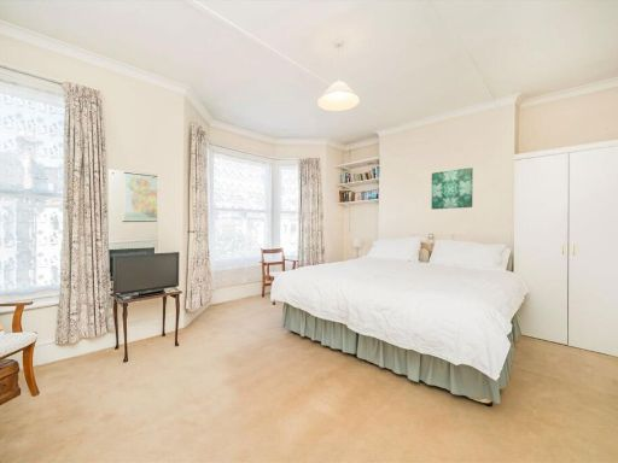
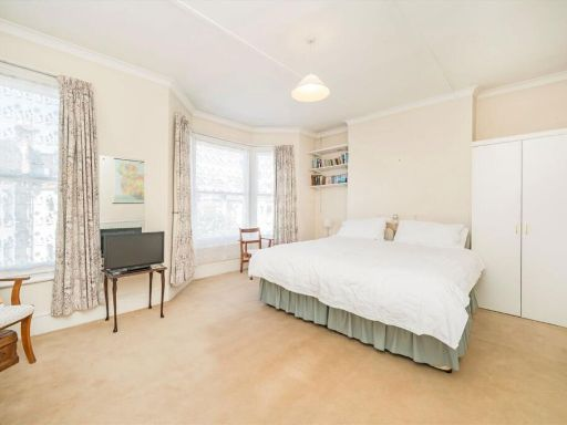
- wall art [431,166,474,210]
